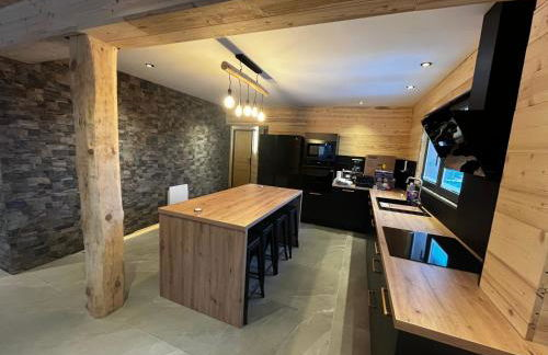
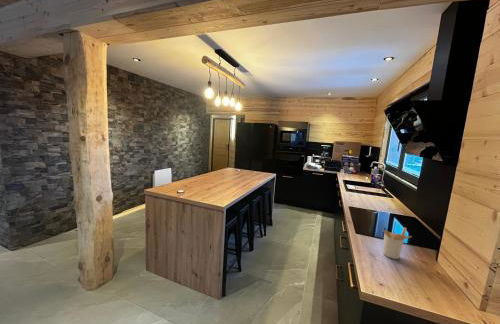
+ utensil holder [382,227,413,260]
